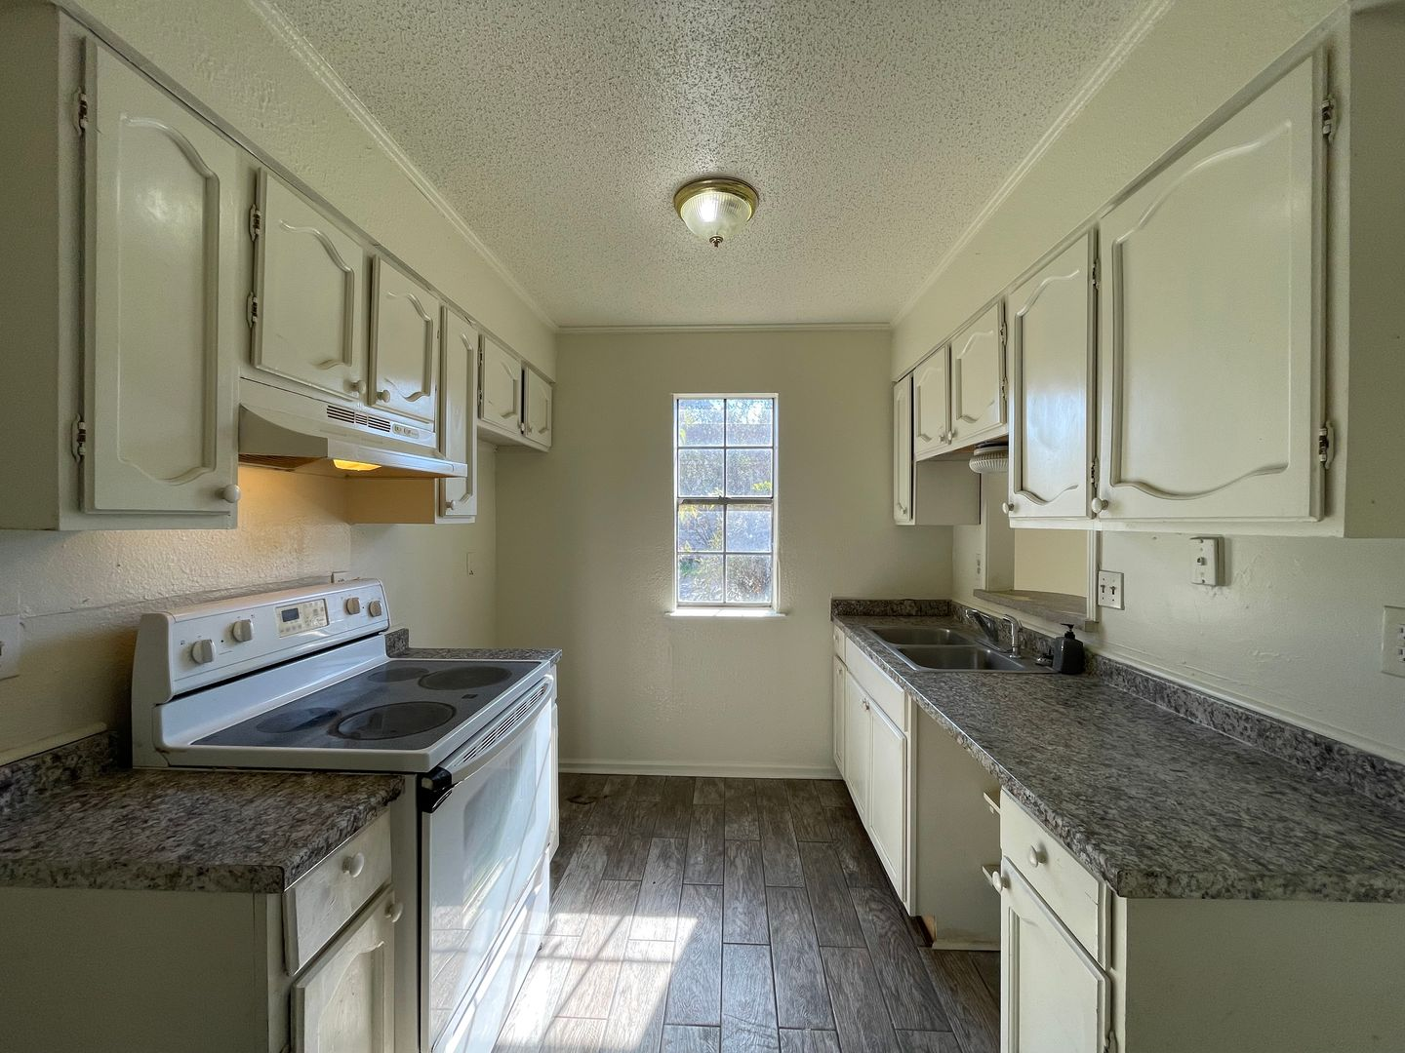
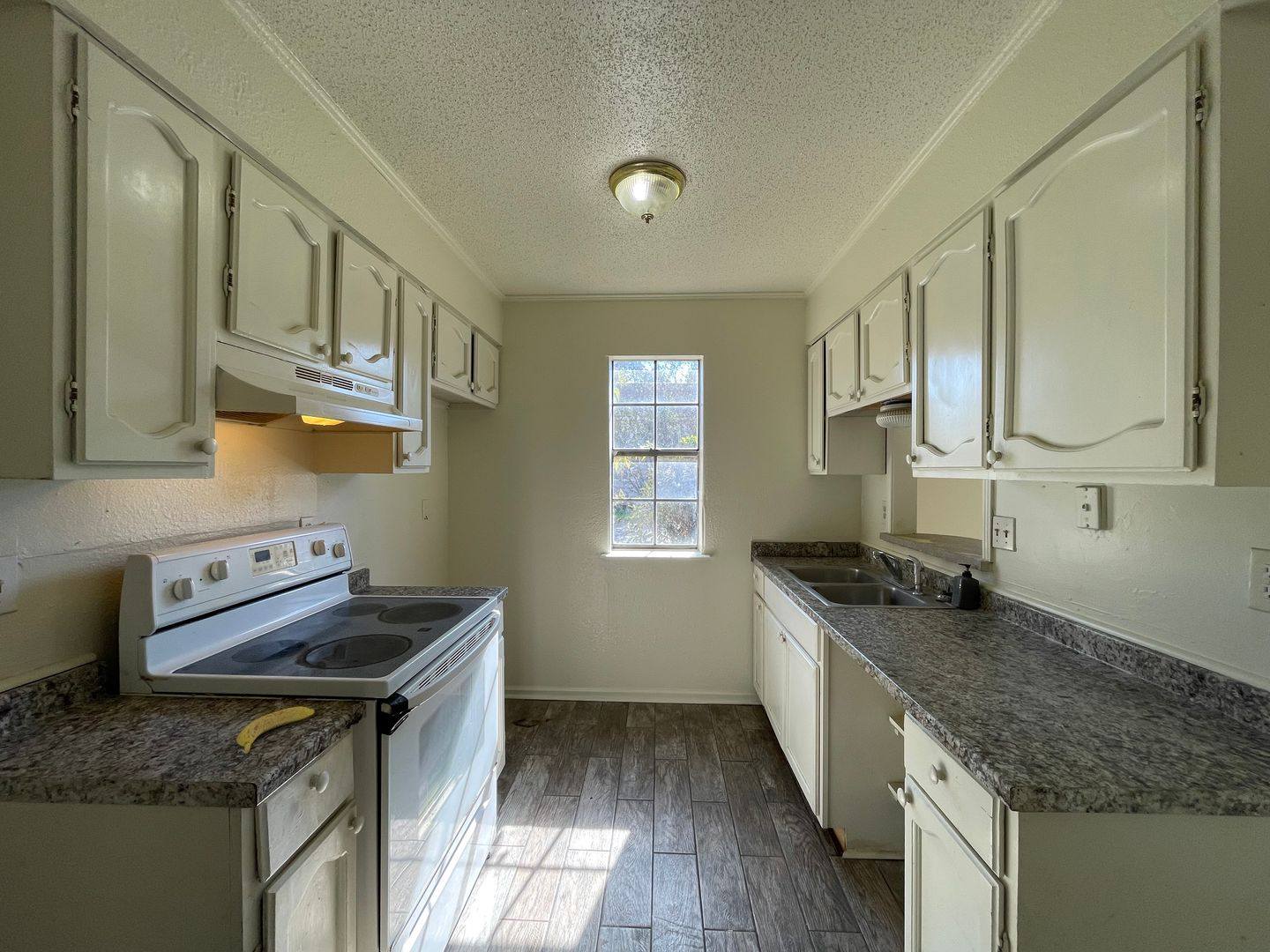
+ banana [235,706,316,755]
